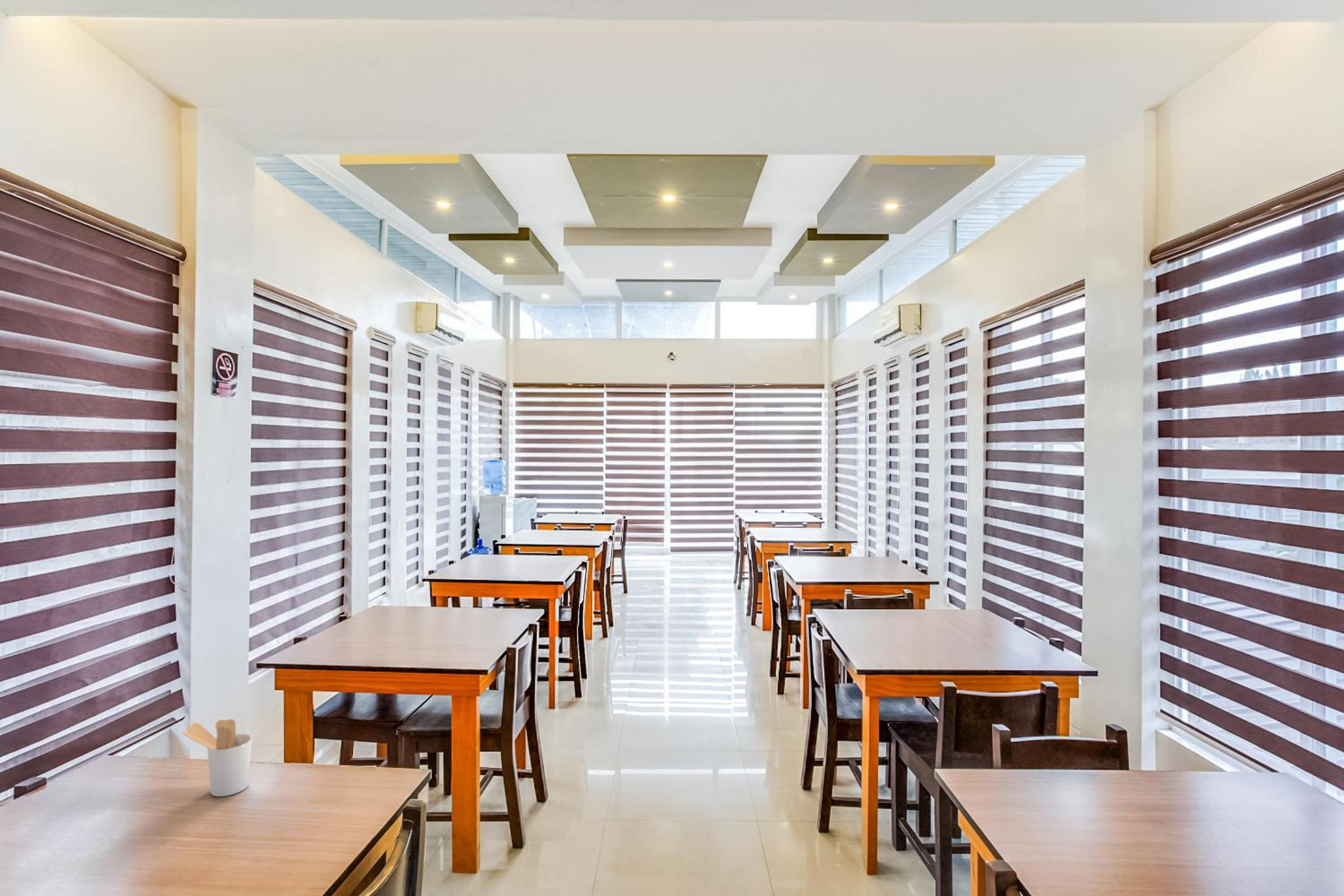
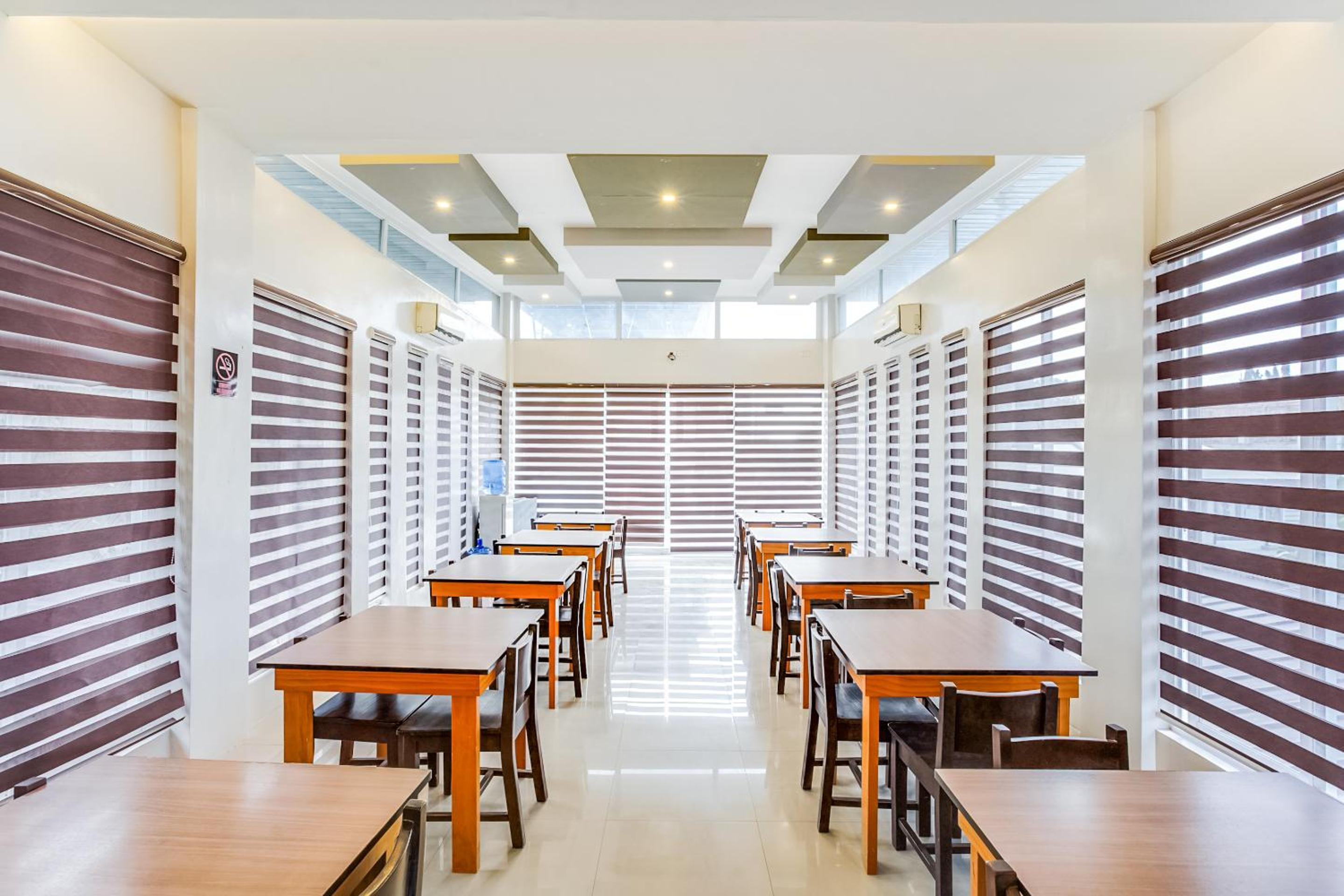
- utensil holder [182,719,252,797]
